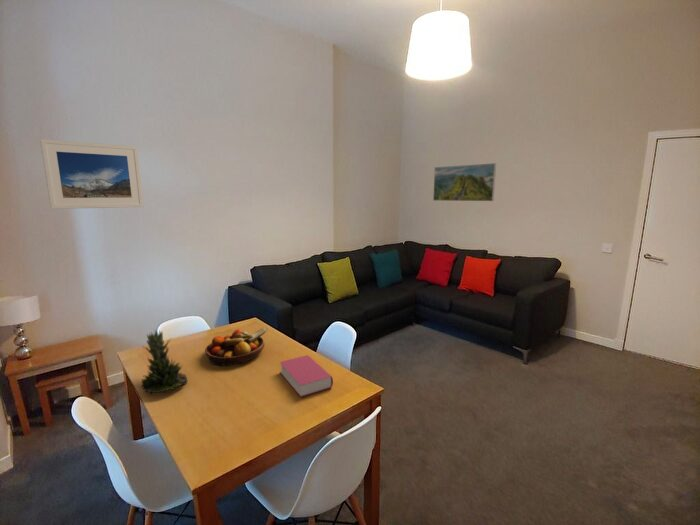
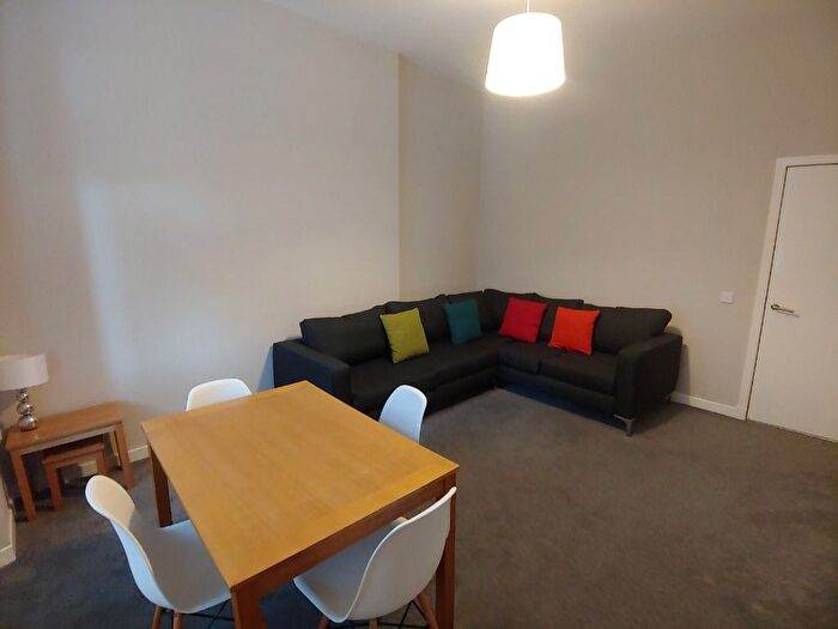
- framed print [39,138,144,210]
- book [279,354,334,398]
- fruit bowl [204,326,268,367]
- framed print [432,162,497,202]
- succulent plant [140,329,189,395]
